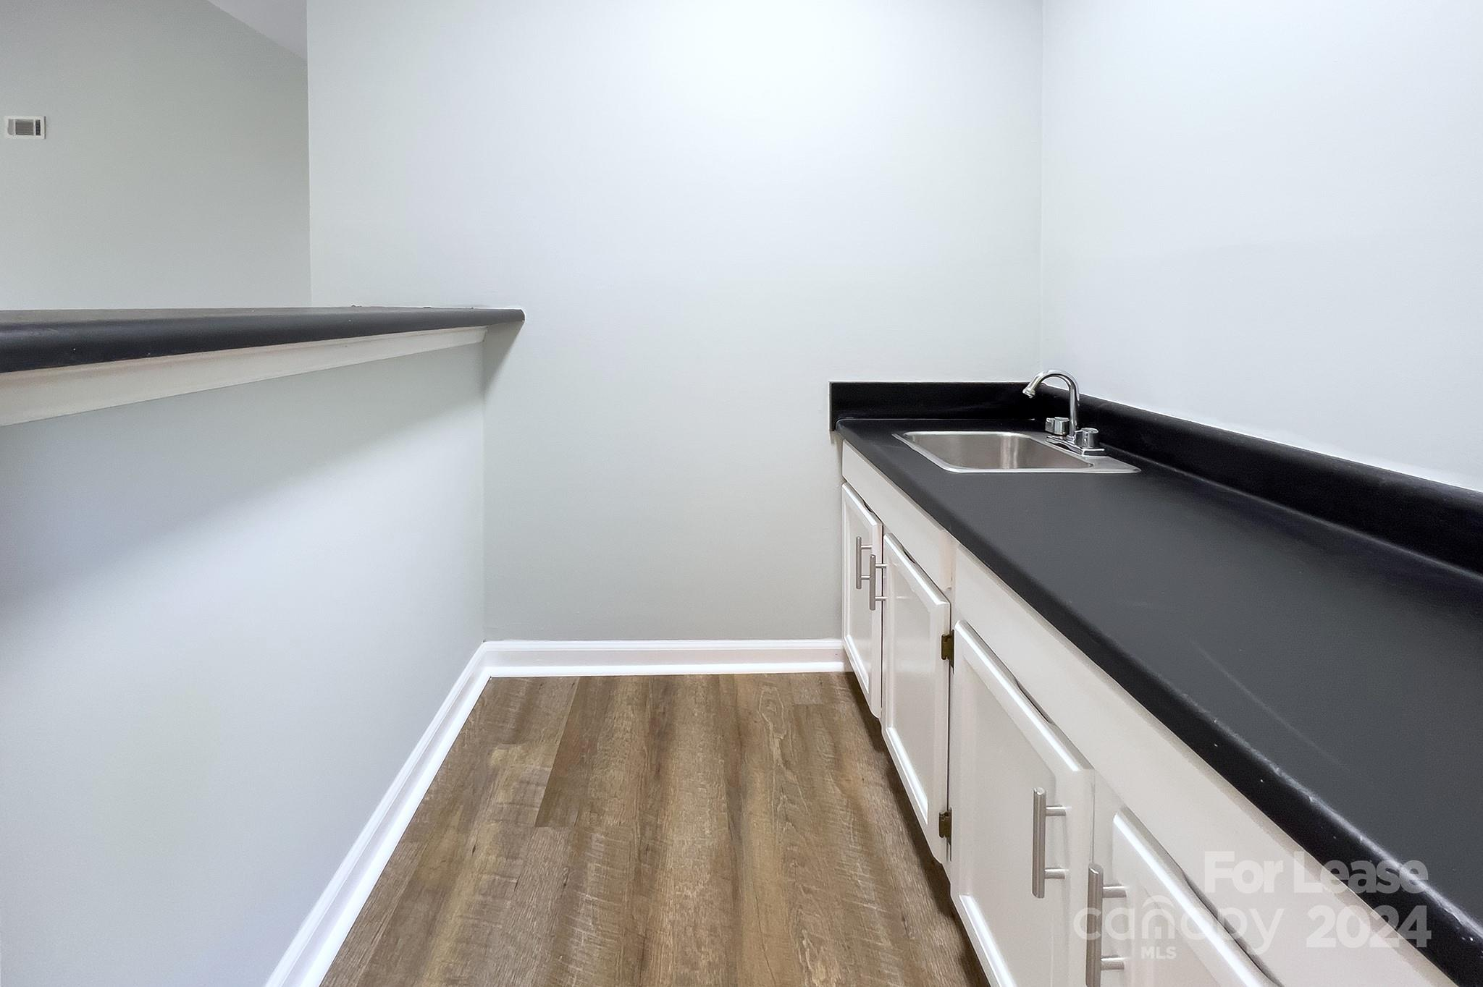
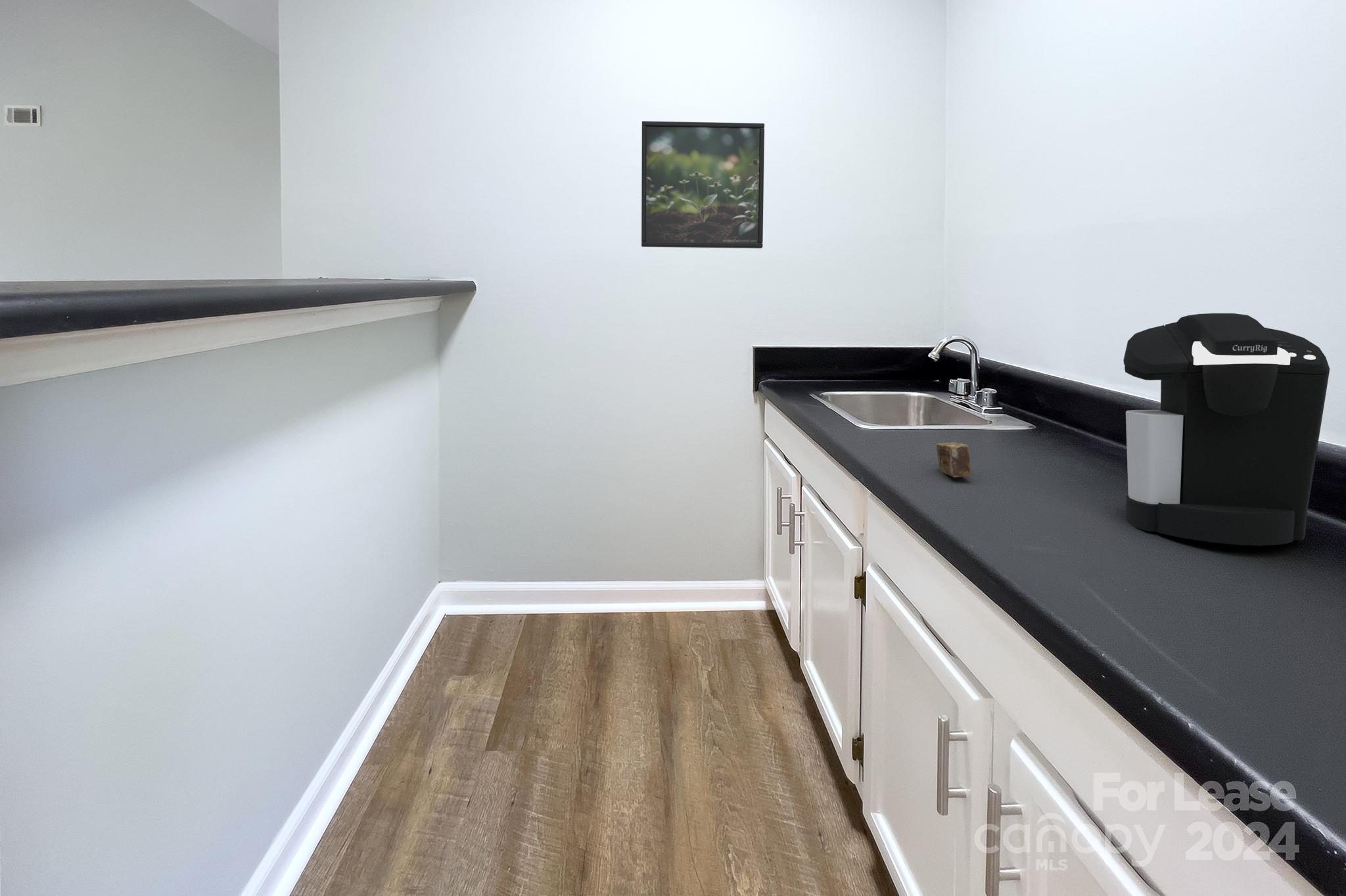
+ soap bar [936,441,971,478]
+ coffee maker [1123,313,1330,547]
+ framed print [641,120,765,249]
